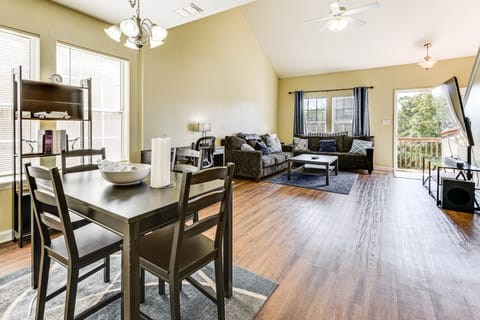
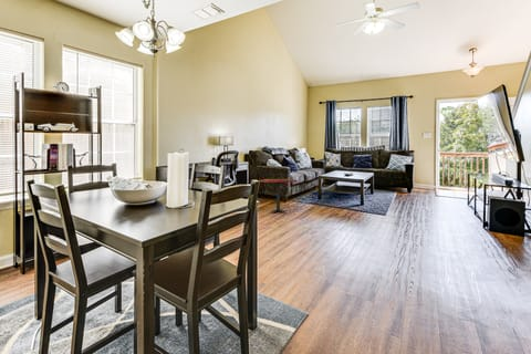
+ side table [259,178,299,214]
